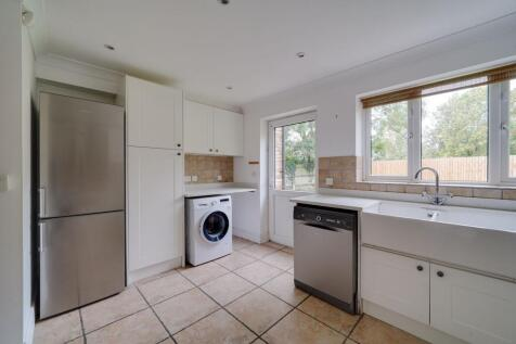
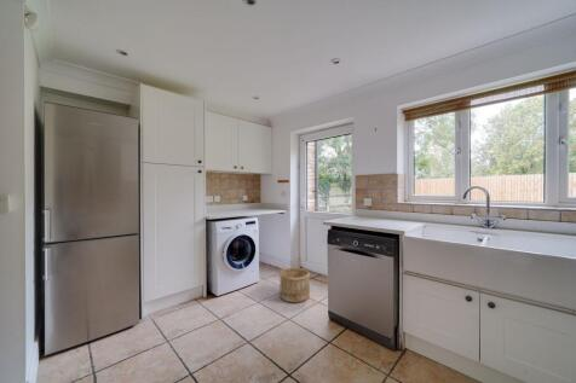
+ wooden bucket [278,267,311,304]
